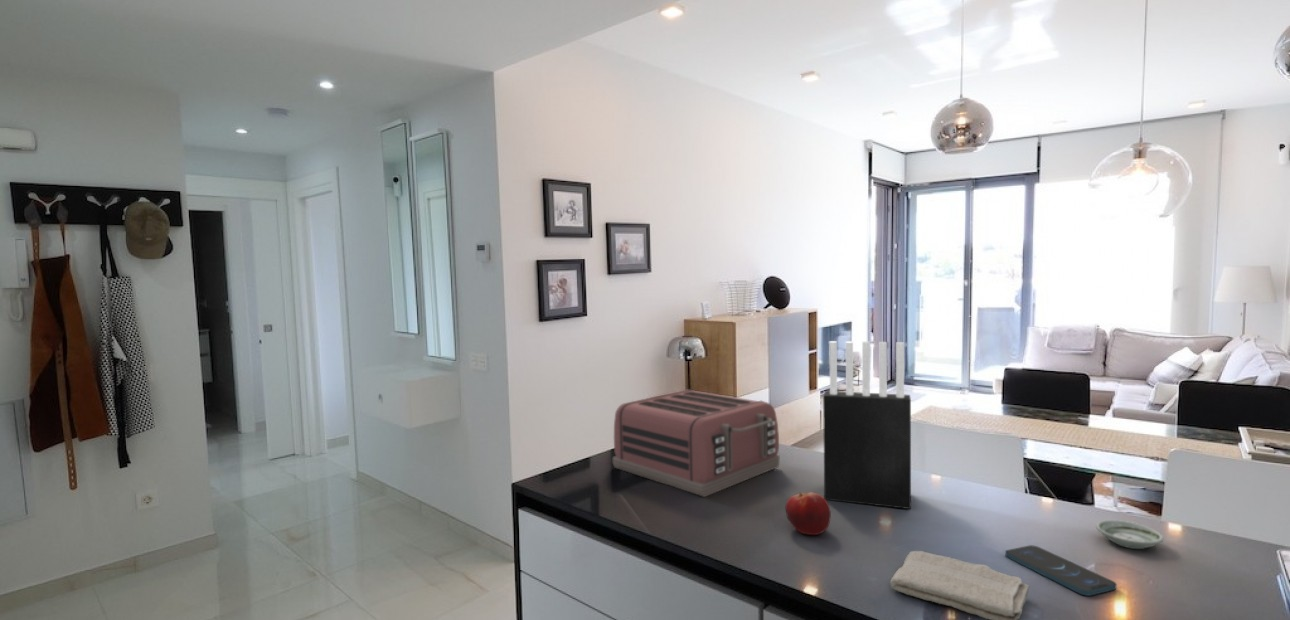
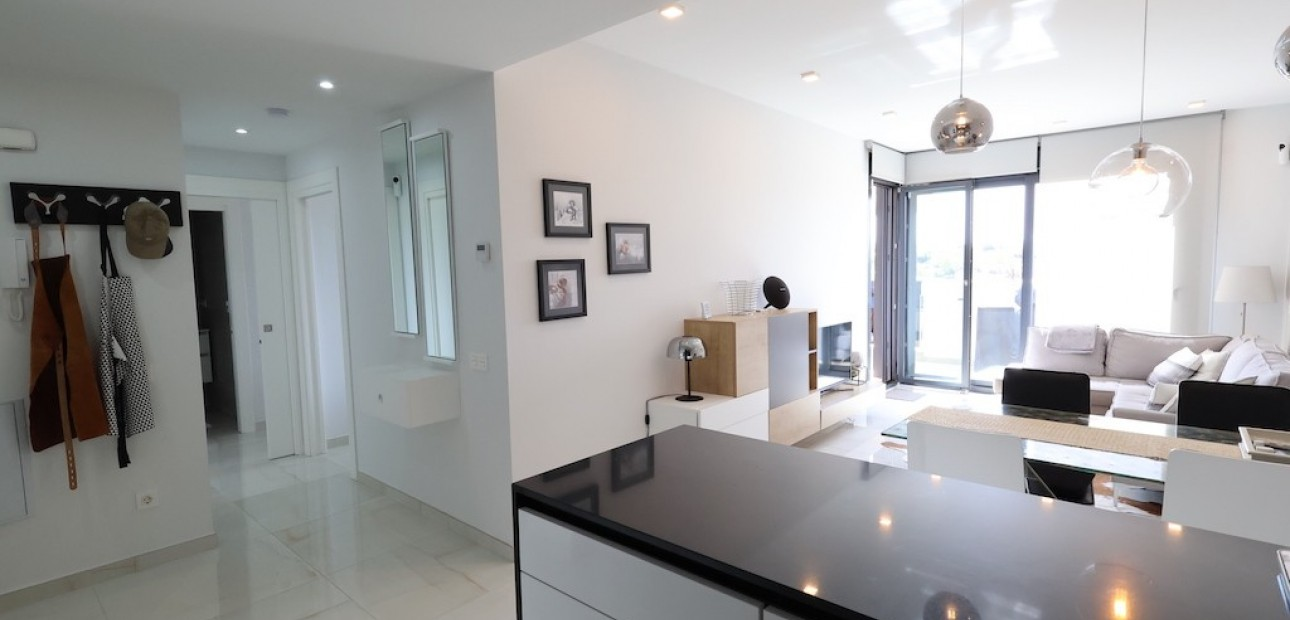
- washcloth [889,550,1030,620]
- fruit [784,491,832,536]
- saucer [1095,519,1164,550]
- smartphone [1004,544,1118,597]
- toaster [612,388,781,498]
- knife block [822,340,912,510]
